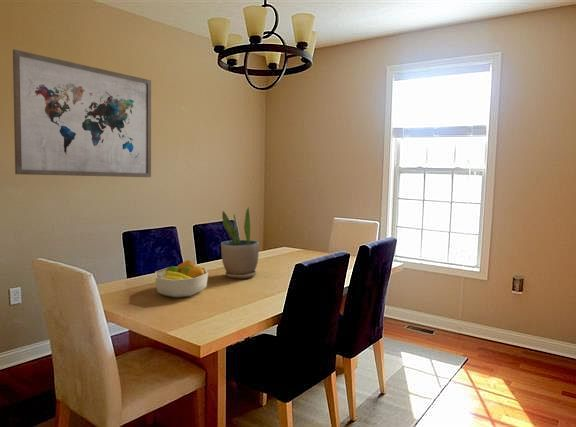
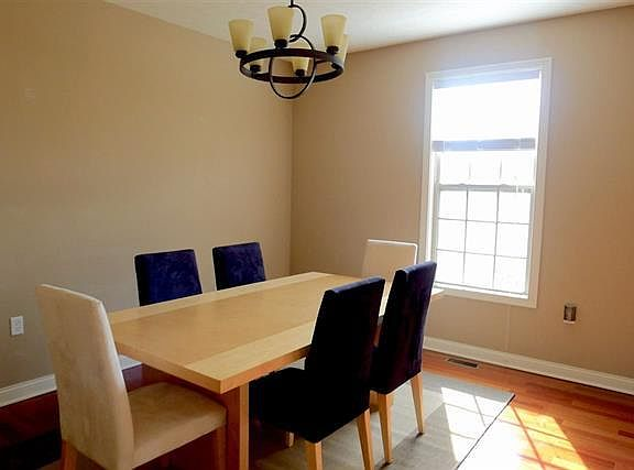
- wall art [12,48,152,178]
- fruit bowl [154,259,209,298]
- potted plant [220,206,260,279]
